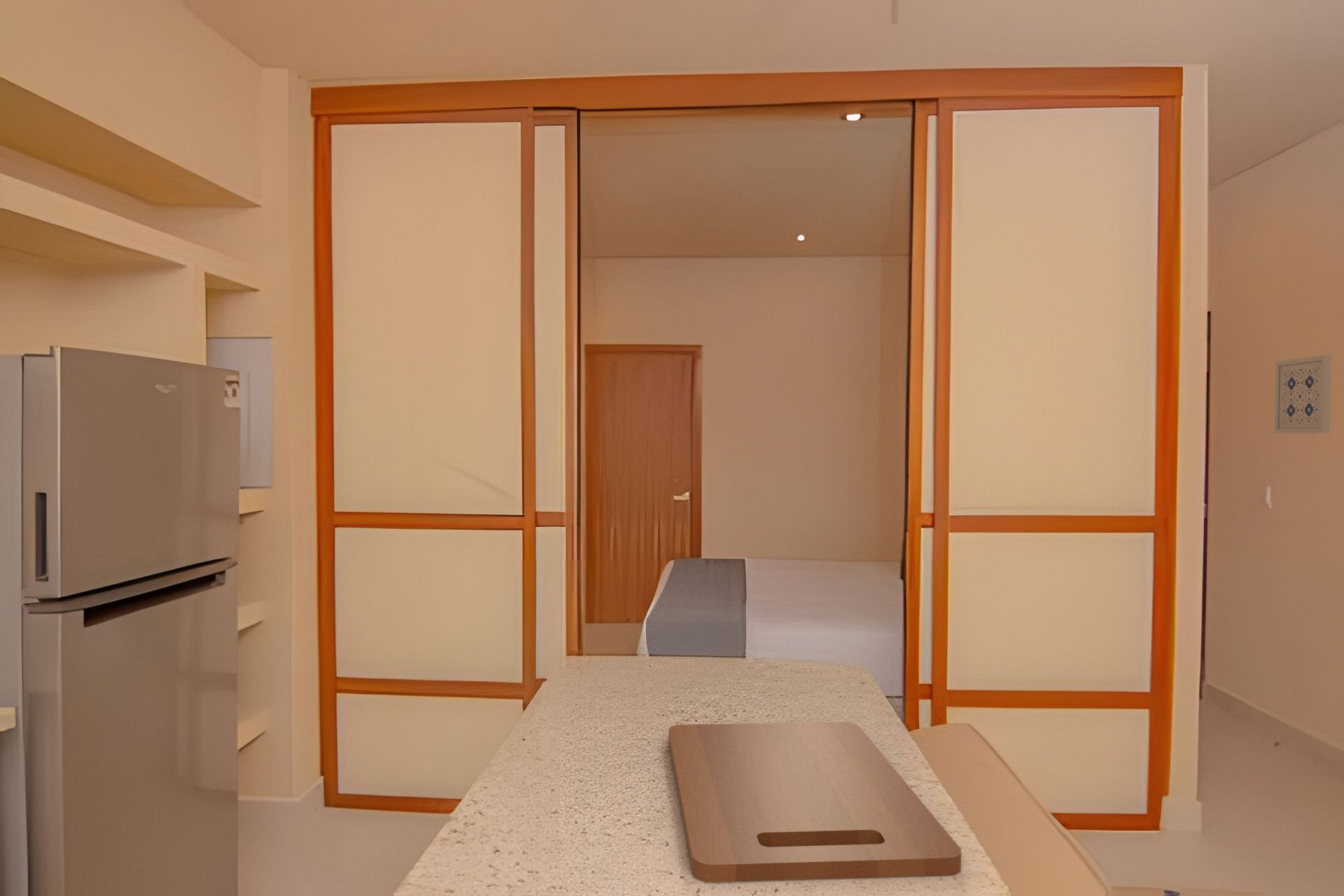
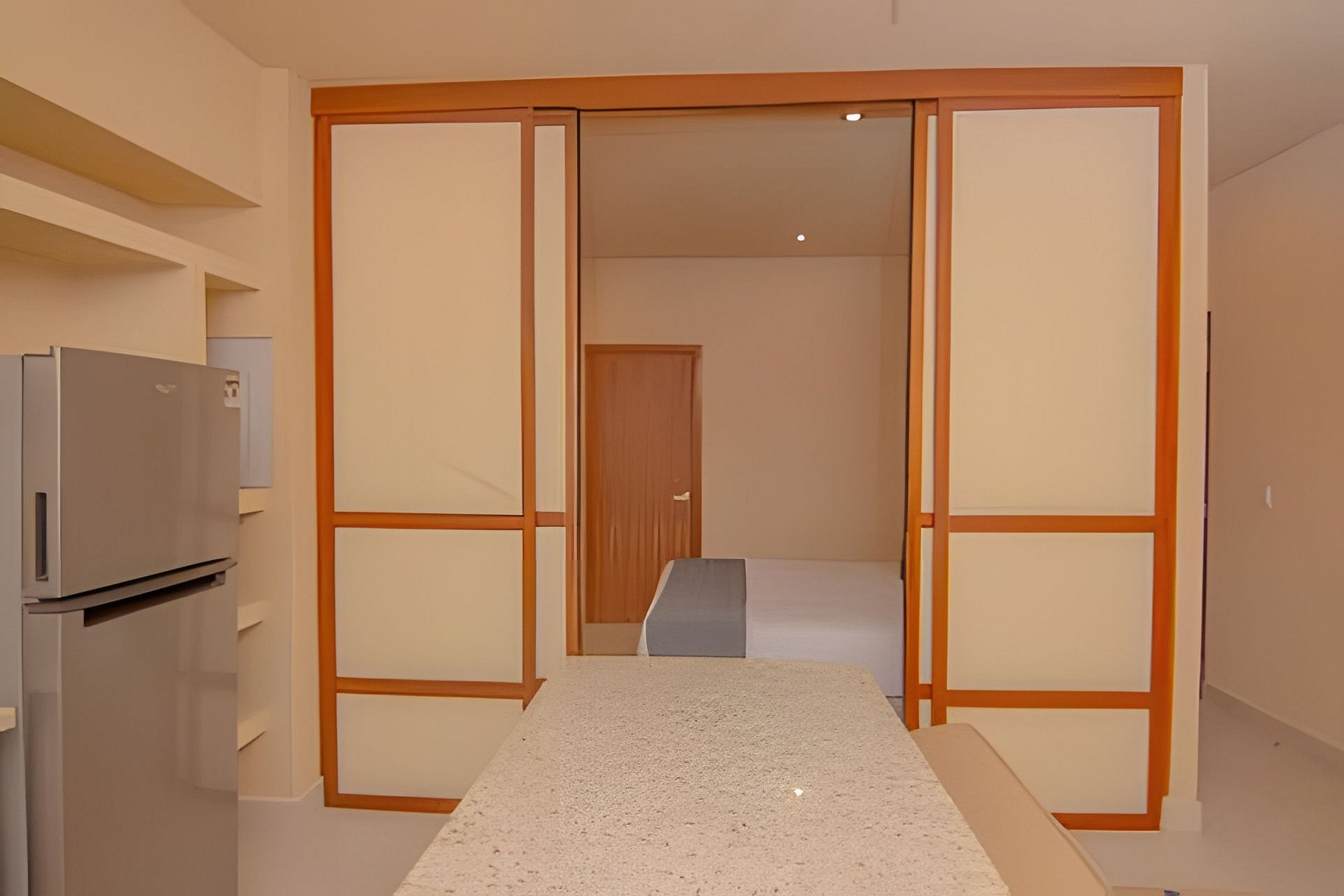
- wall art [1273,354,1332,434]
- cutting board [668,721,962,883]
